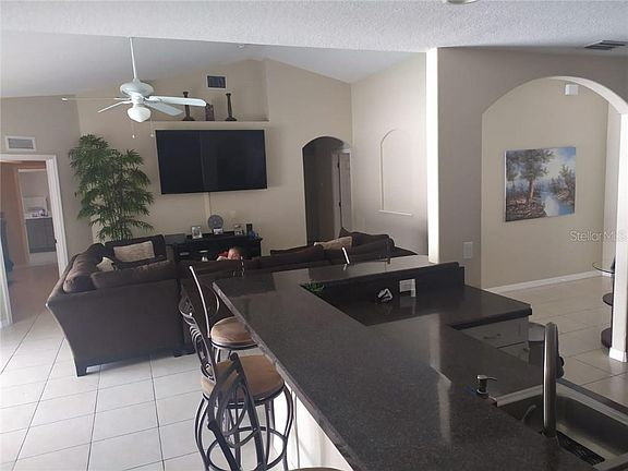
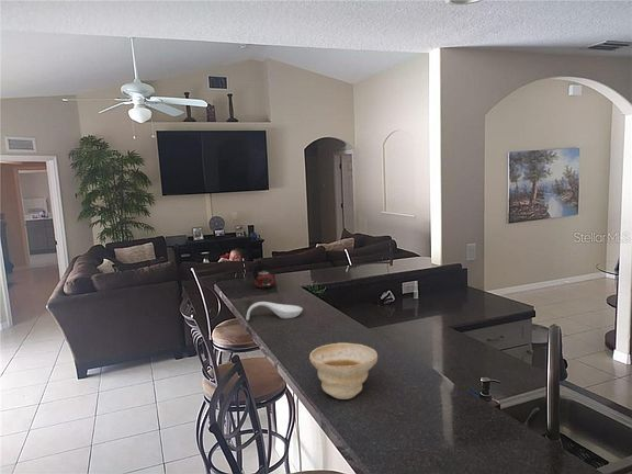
+ bowl [308,342,379,400]
+ kettle [251,263,276,289]
+ spoon rest [245,301,304,321]
